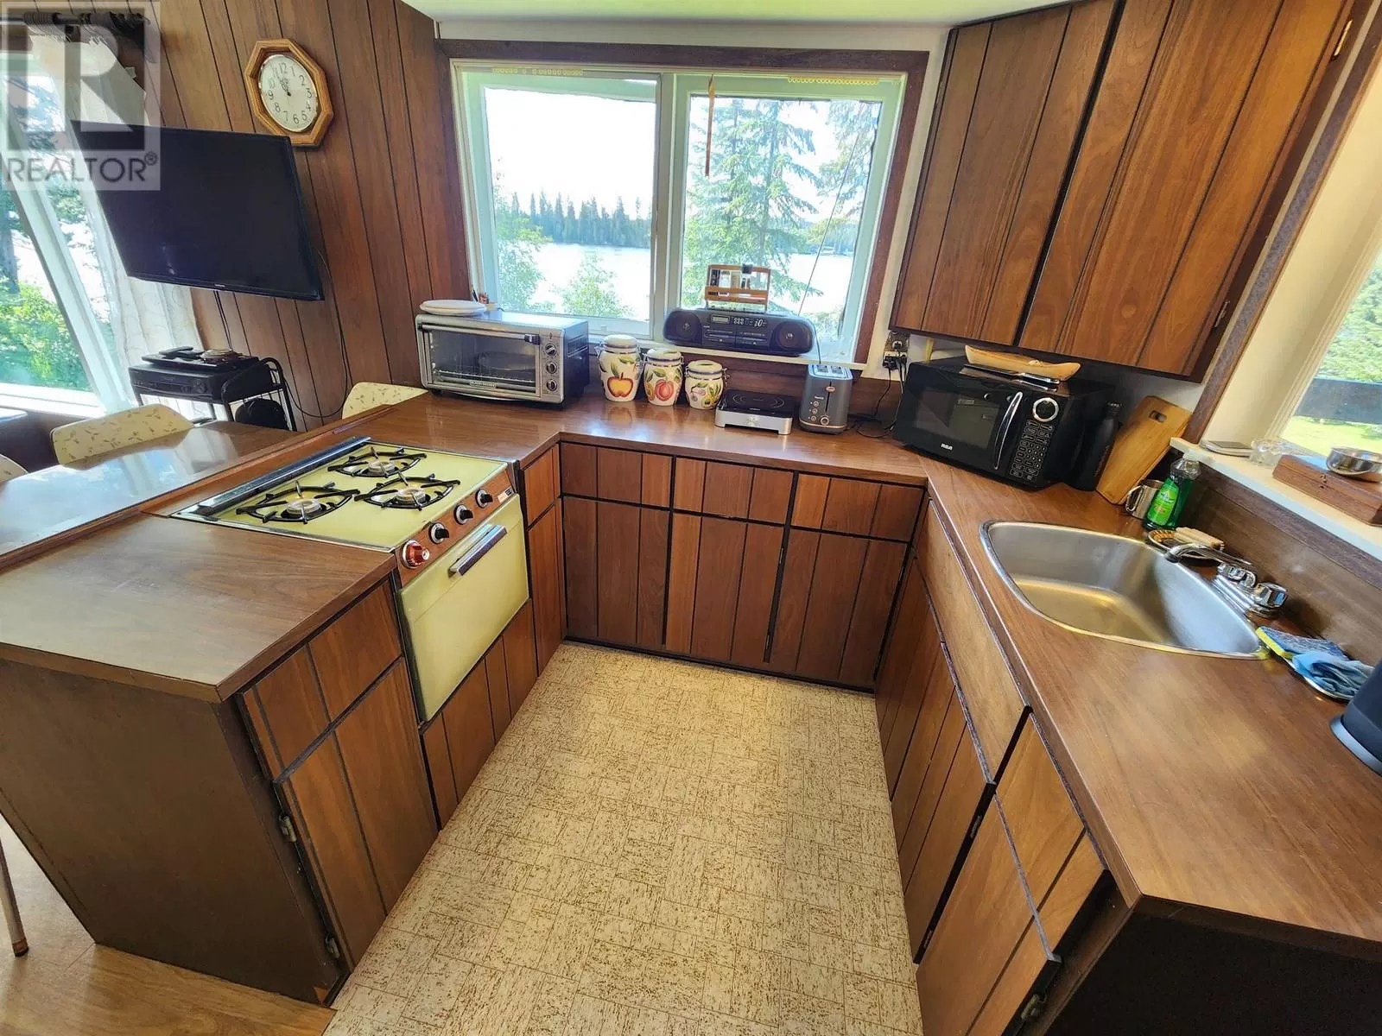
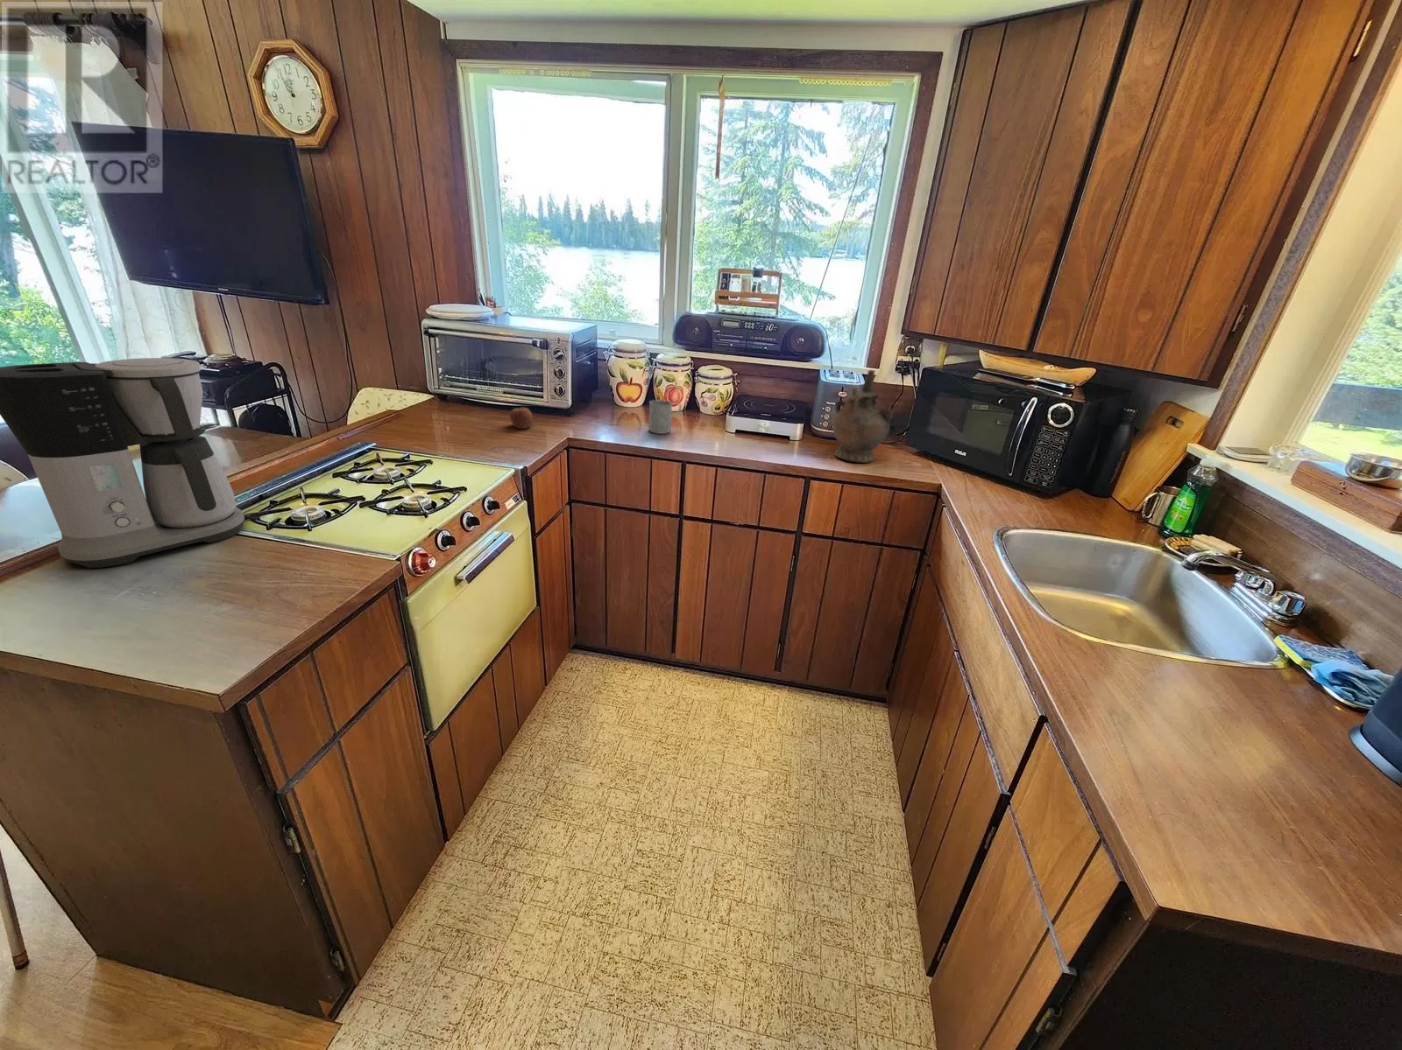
+ mug [648,399,682,435]
+ coffee maker [0,357,245,569]
+ ceremonial vessel [830,369,894,463]
+ apple [508,404,533,430]
